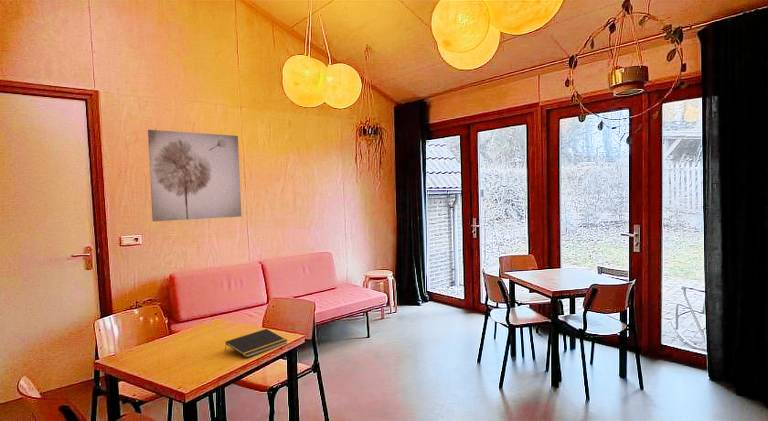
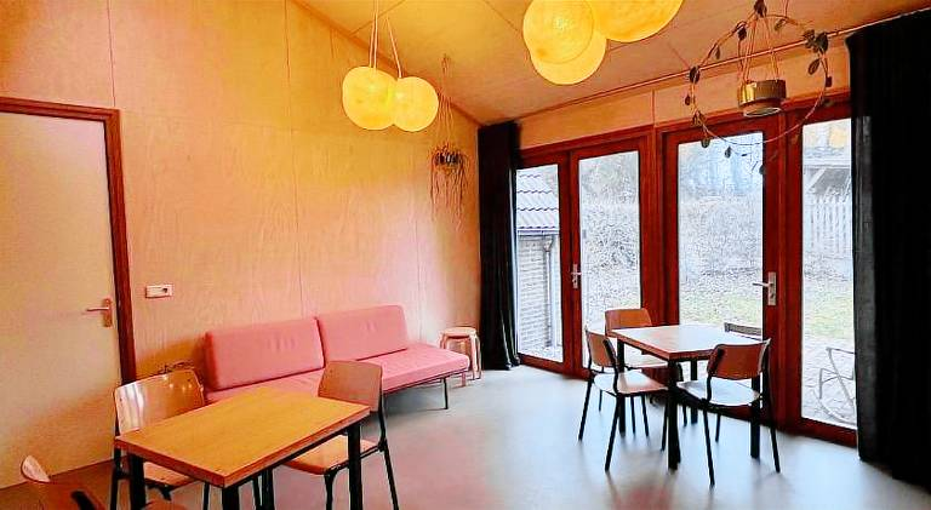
- wall art [147,129,242,222]
- notepad [224,328,289,359]
